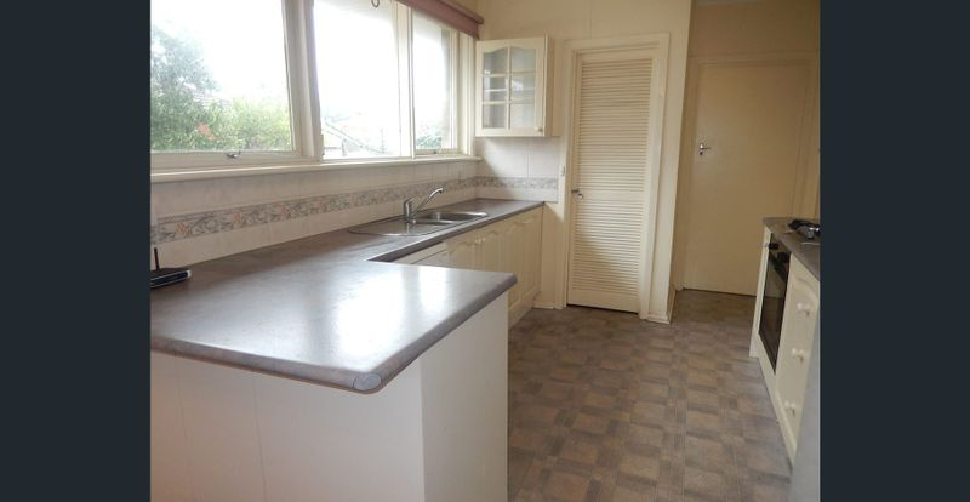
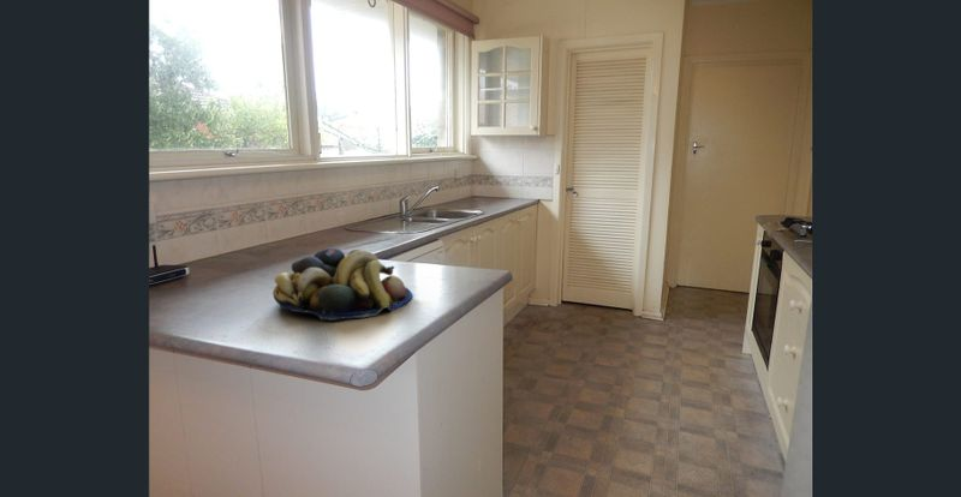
+ fruit bowl [271,246,413,322]
